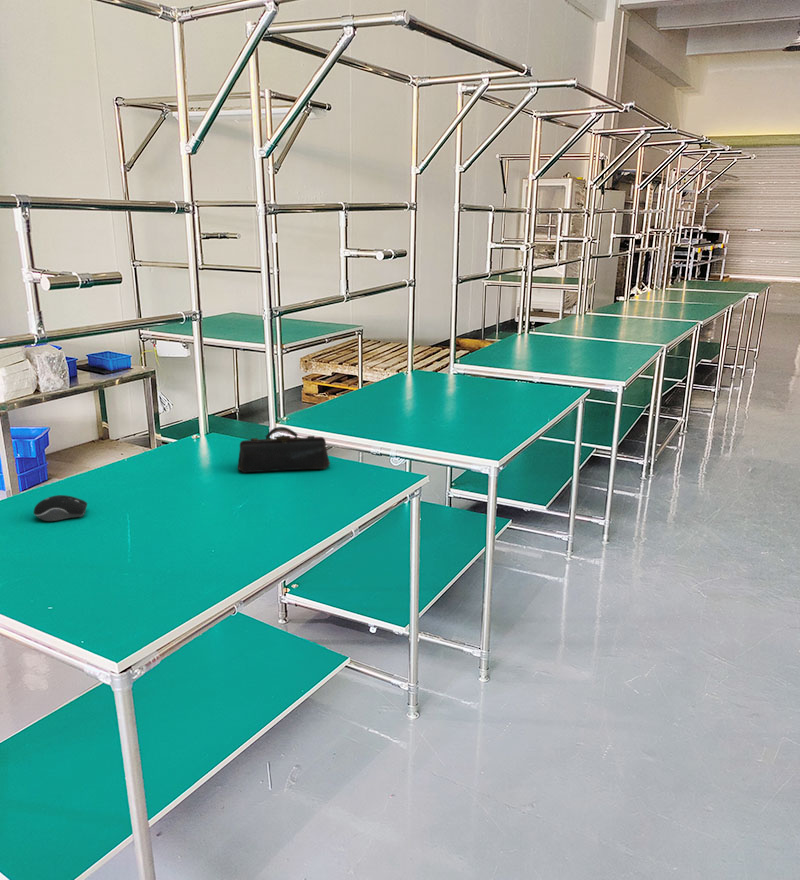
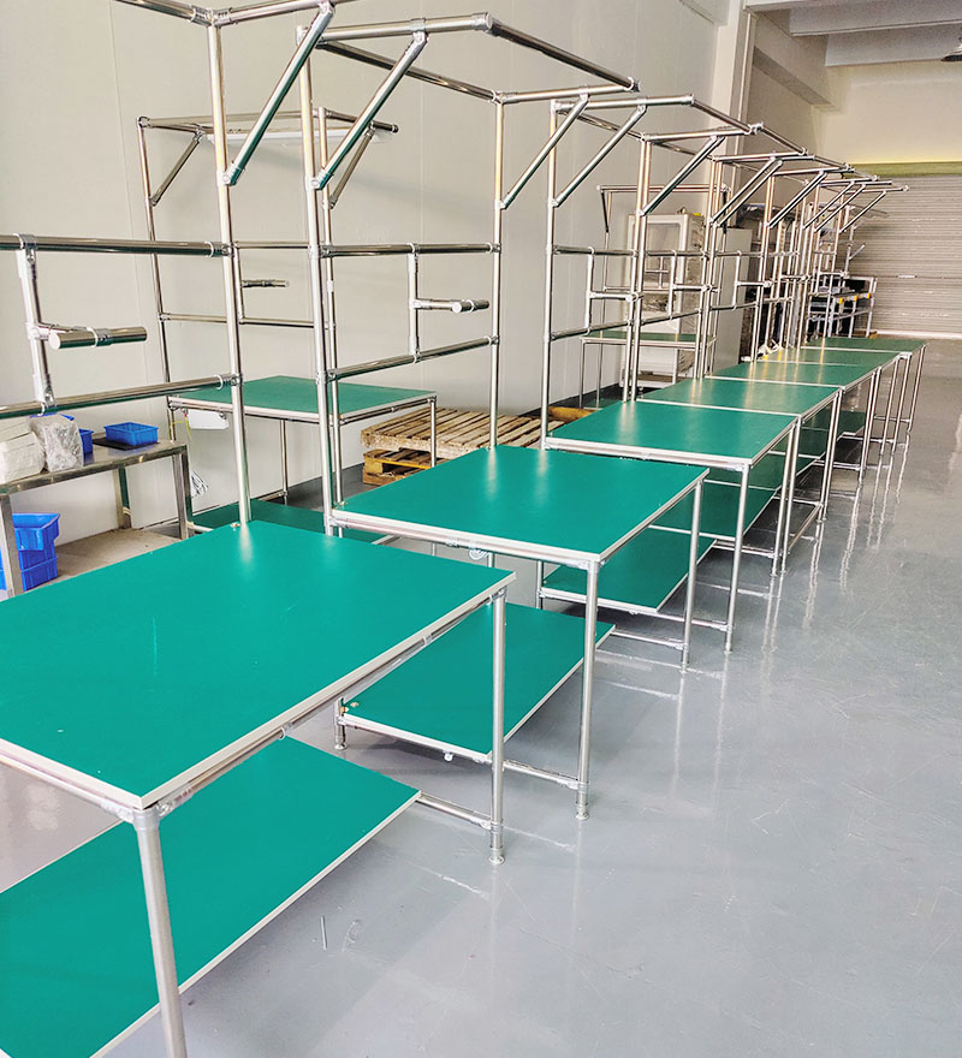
- computer mouse [32,494,88,522]
- pencil case [237,426,331,474]
